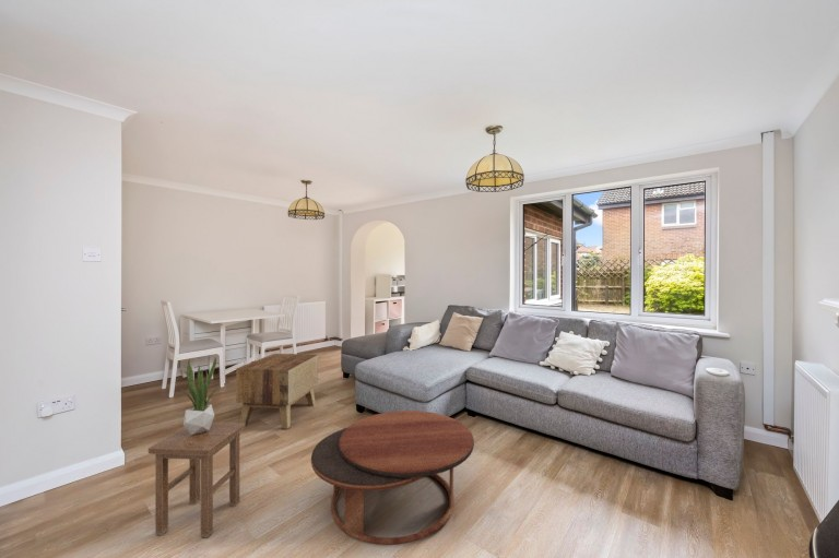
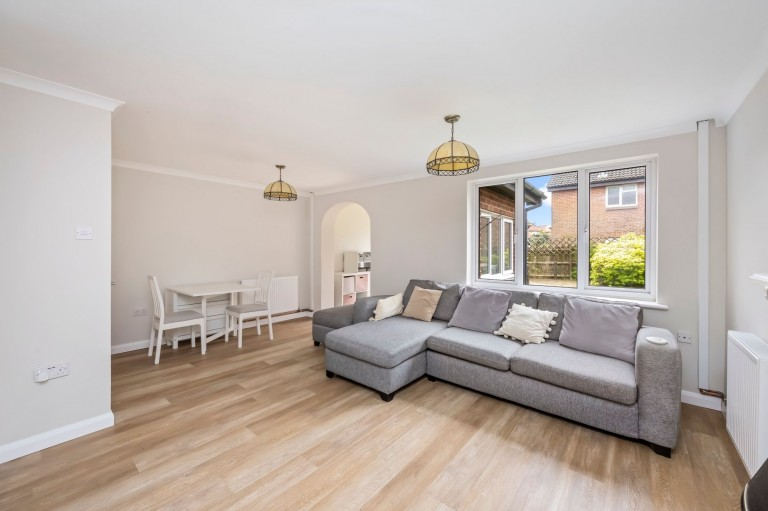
- potted plant [179,356,221,436]
- stool [147,422,246,538]
- coffee table [310,409,475,546]
- side table [235,353,319,430]
